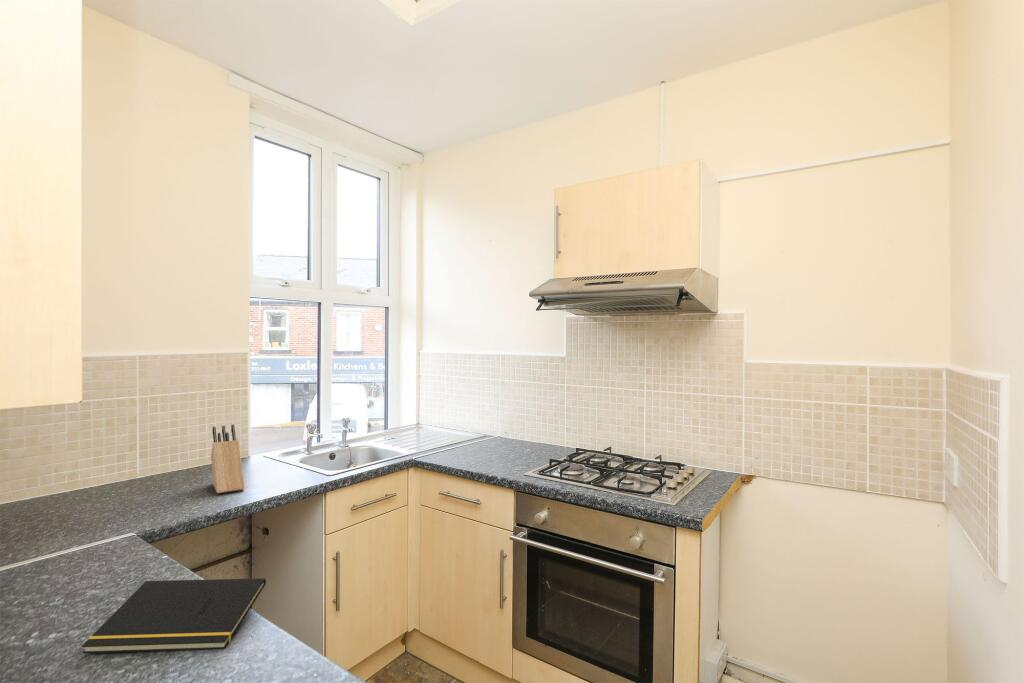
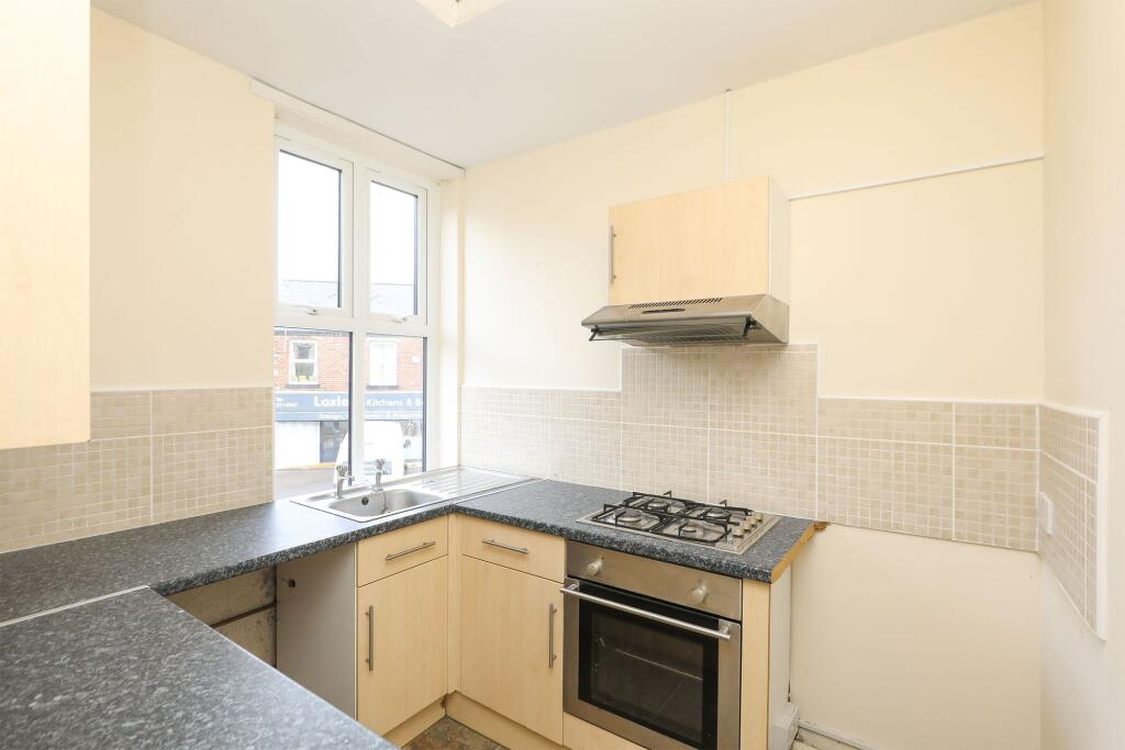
- notepad [81,577,267,654]
- knife block [210,423,246,495]
